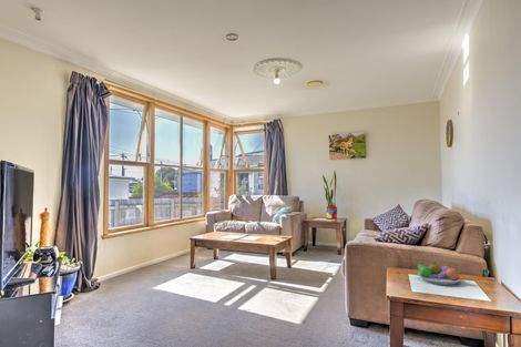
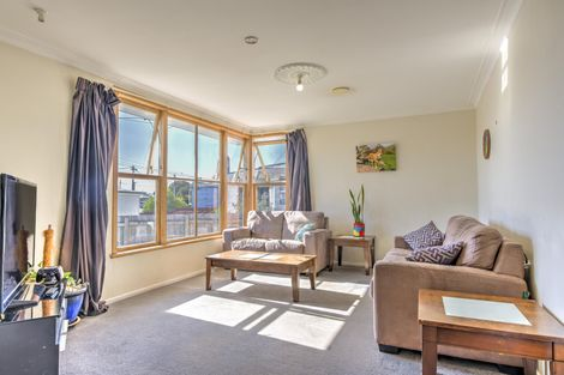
- fruit bowl [415,261,462,286]
